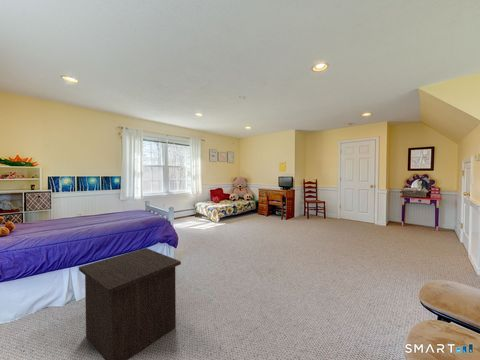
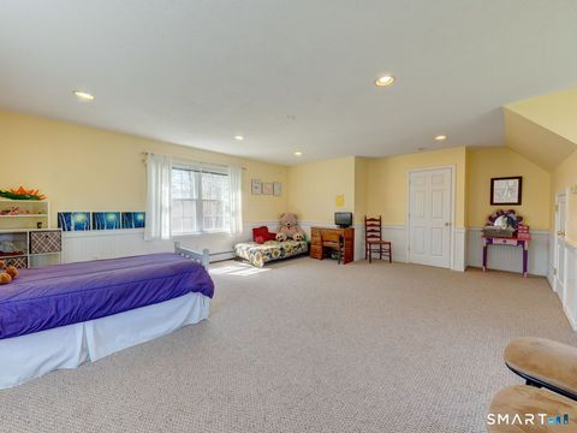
- nightstand [78,247,182,360]
